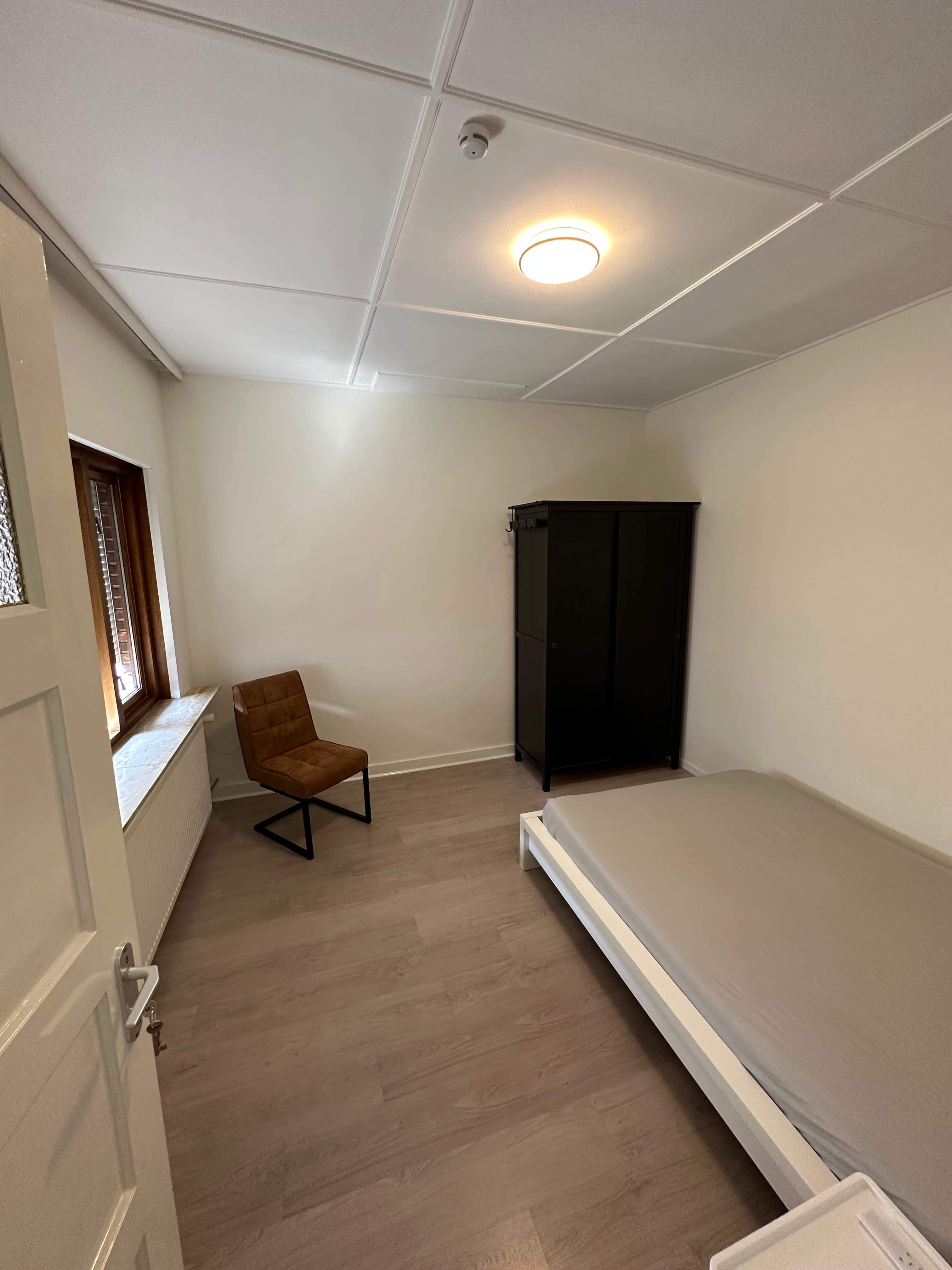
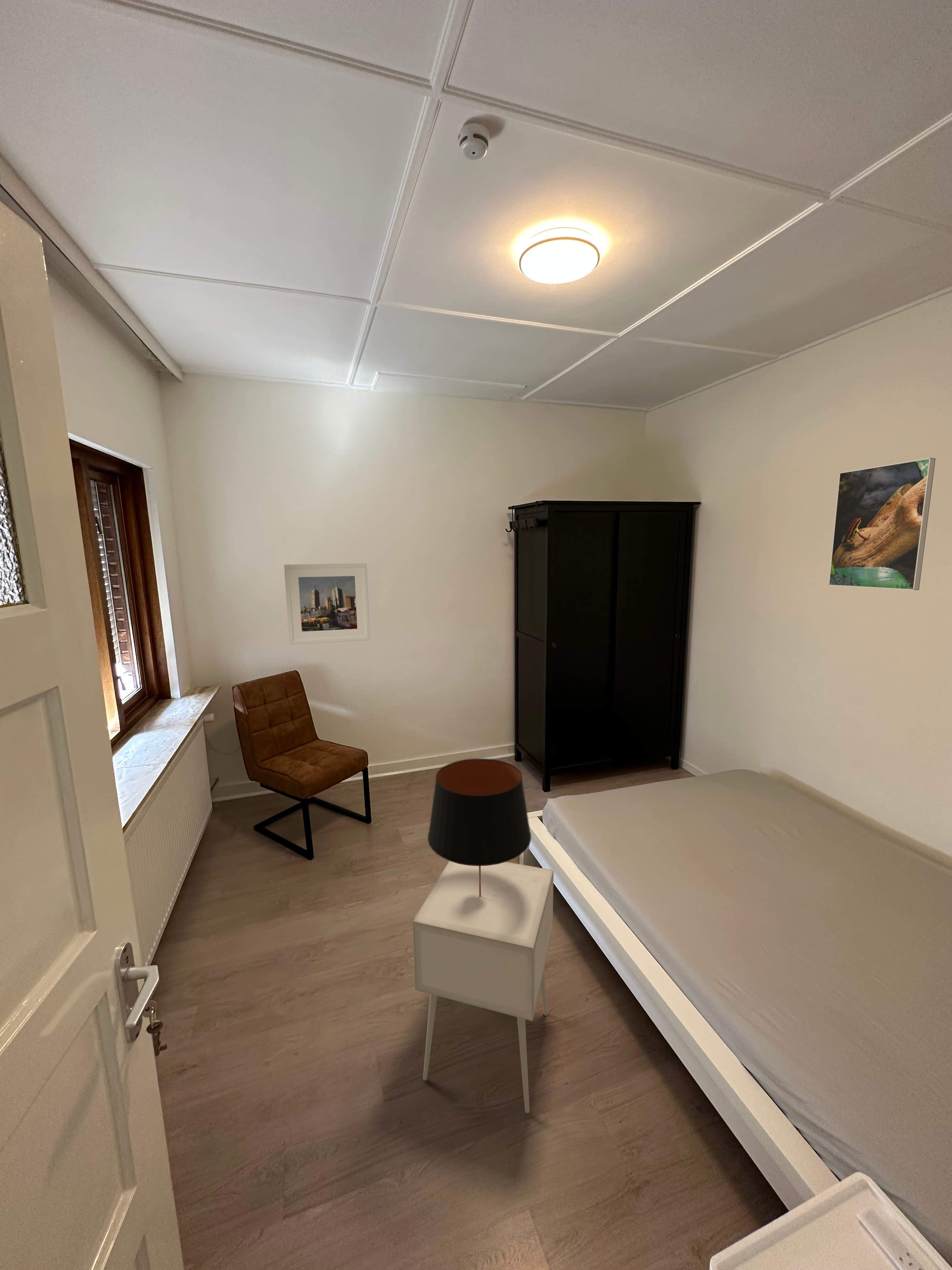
+ table lamp [428,758,531,897]
+ nightstand [412,861,554,1113]
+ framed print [828,457,936,591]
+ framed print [284,563,370,645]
